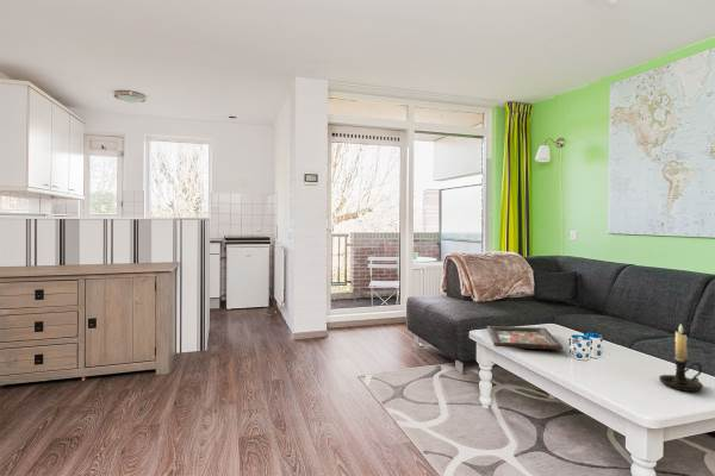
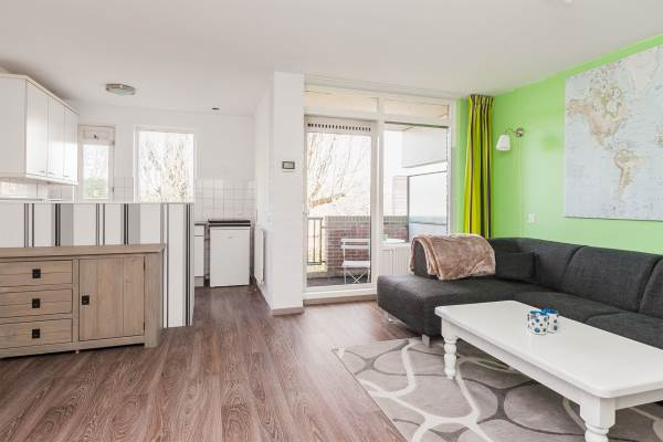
- candle holder [658,322,704,393]
- decorative tray [486,325,564,351]
